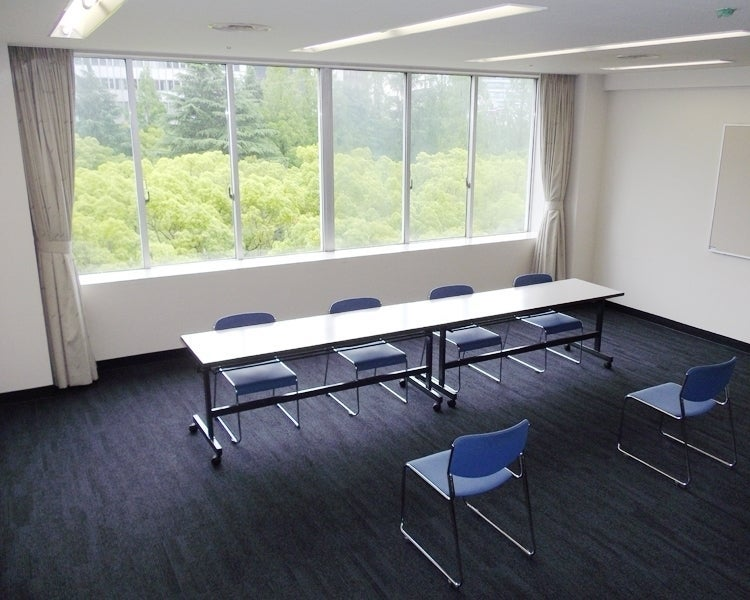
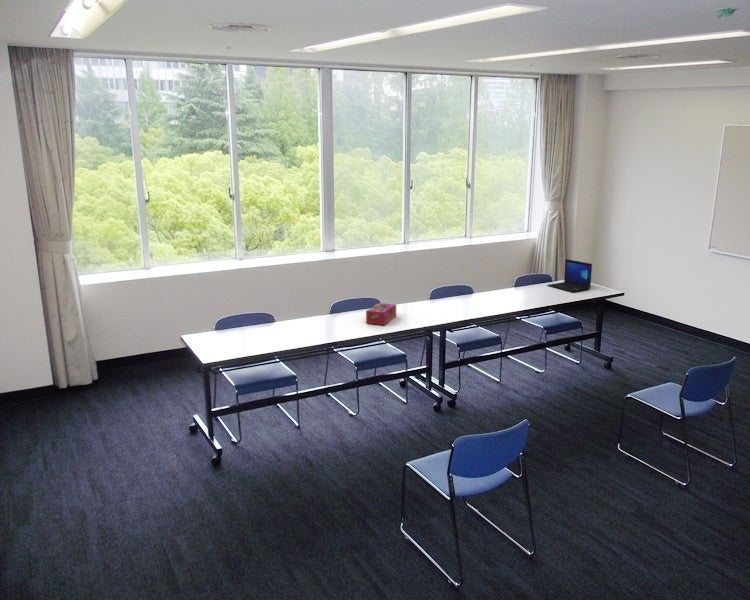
+ tissue box [365,302,397,326]
+ laptop [546,258,593,293]
